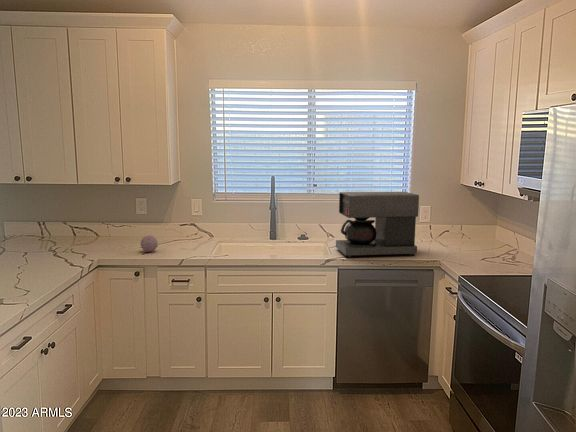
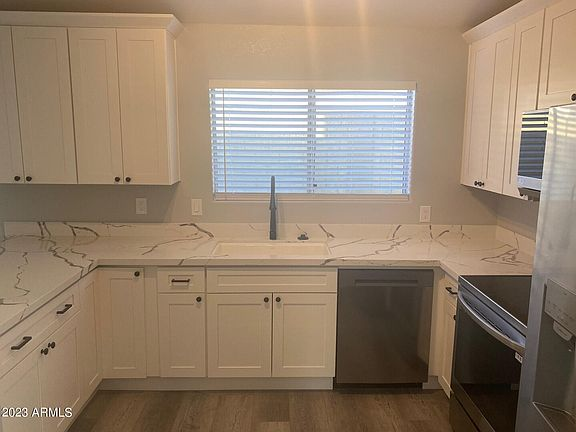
- decorative ball [140,234,159,253]
- coffee maker [335,191,420,258]
